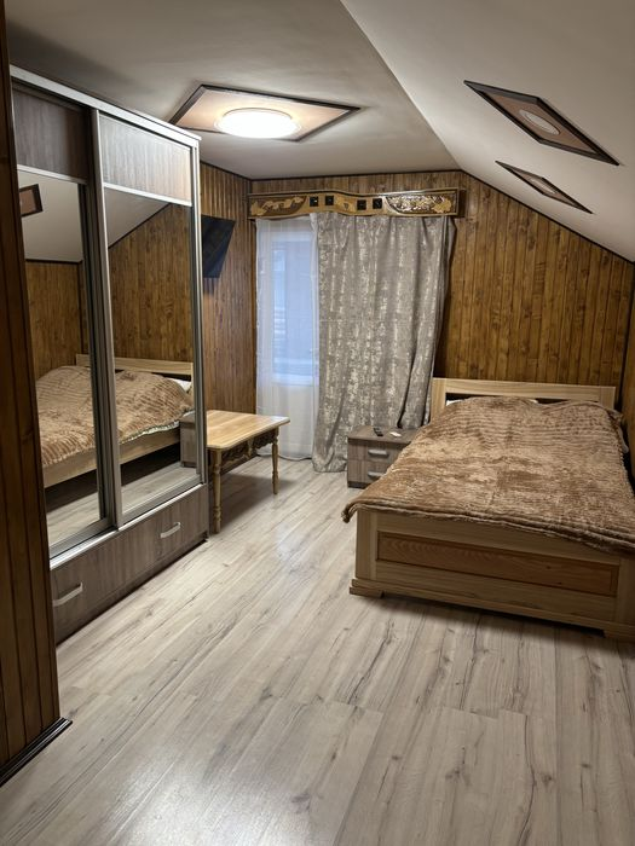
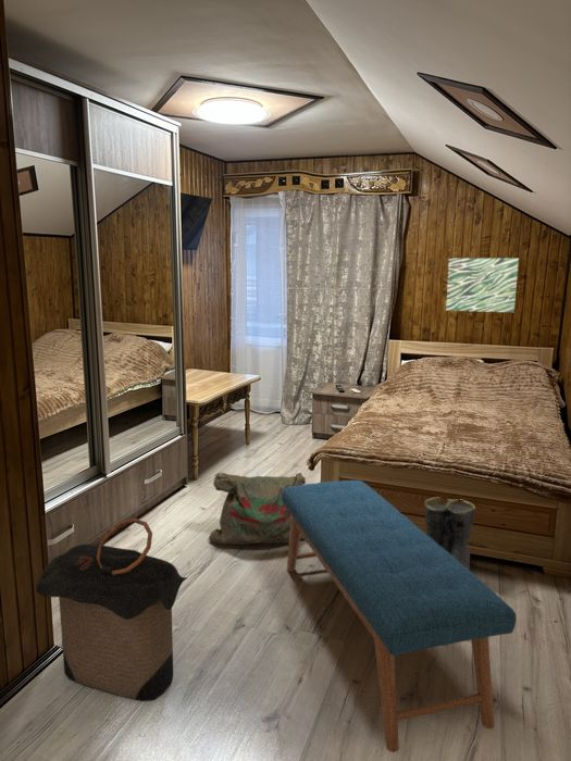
+ bench [282,479,518,753]
+ boots [423,496,476,572]
+ bag [208,472,307,546]
+ laundry hamper [35,517,188,701]
+ wall art [445,258,520,313]
